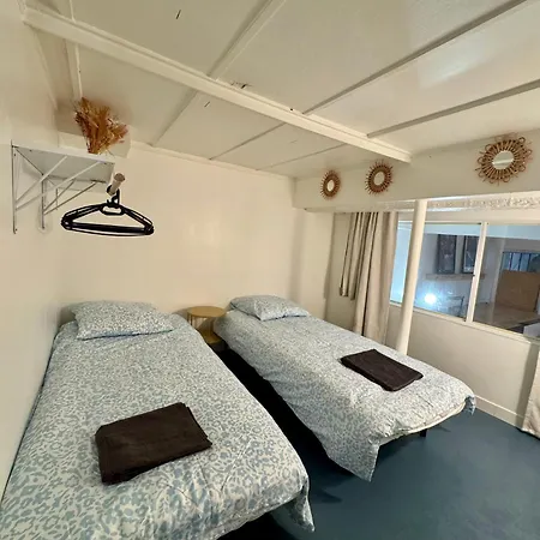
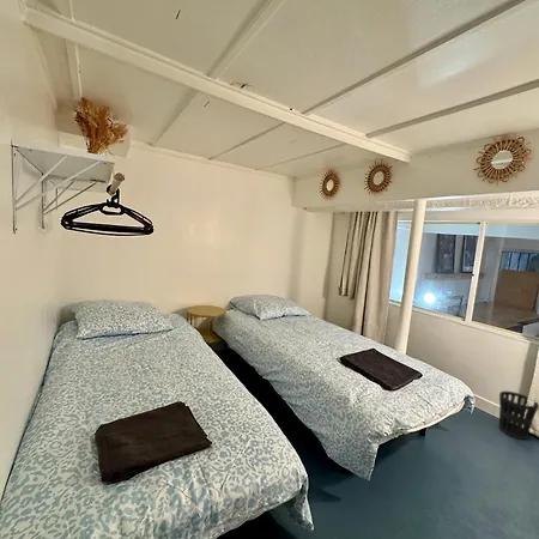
+ wastebasket [497,390,539,441]
